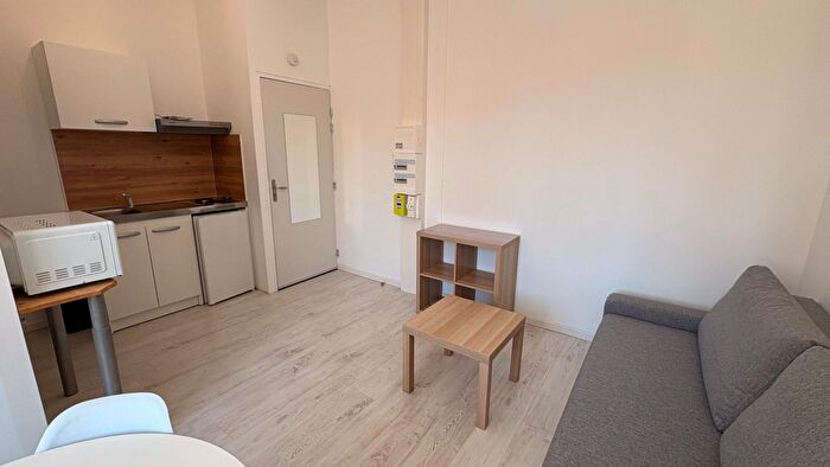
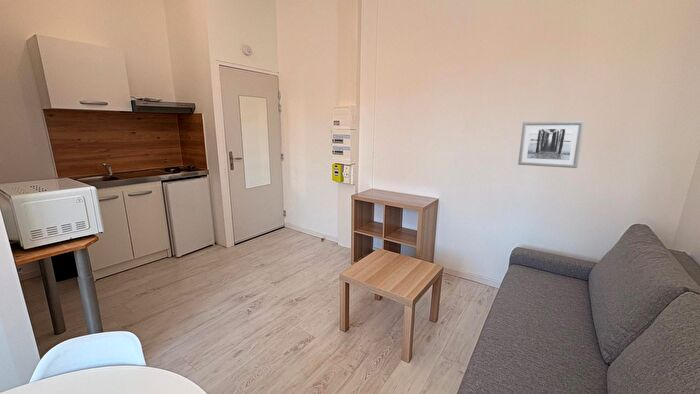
+ wall art [517,120,585,169]
